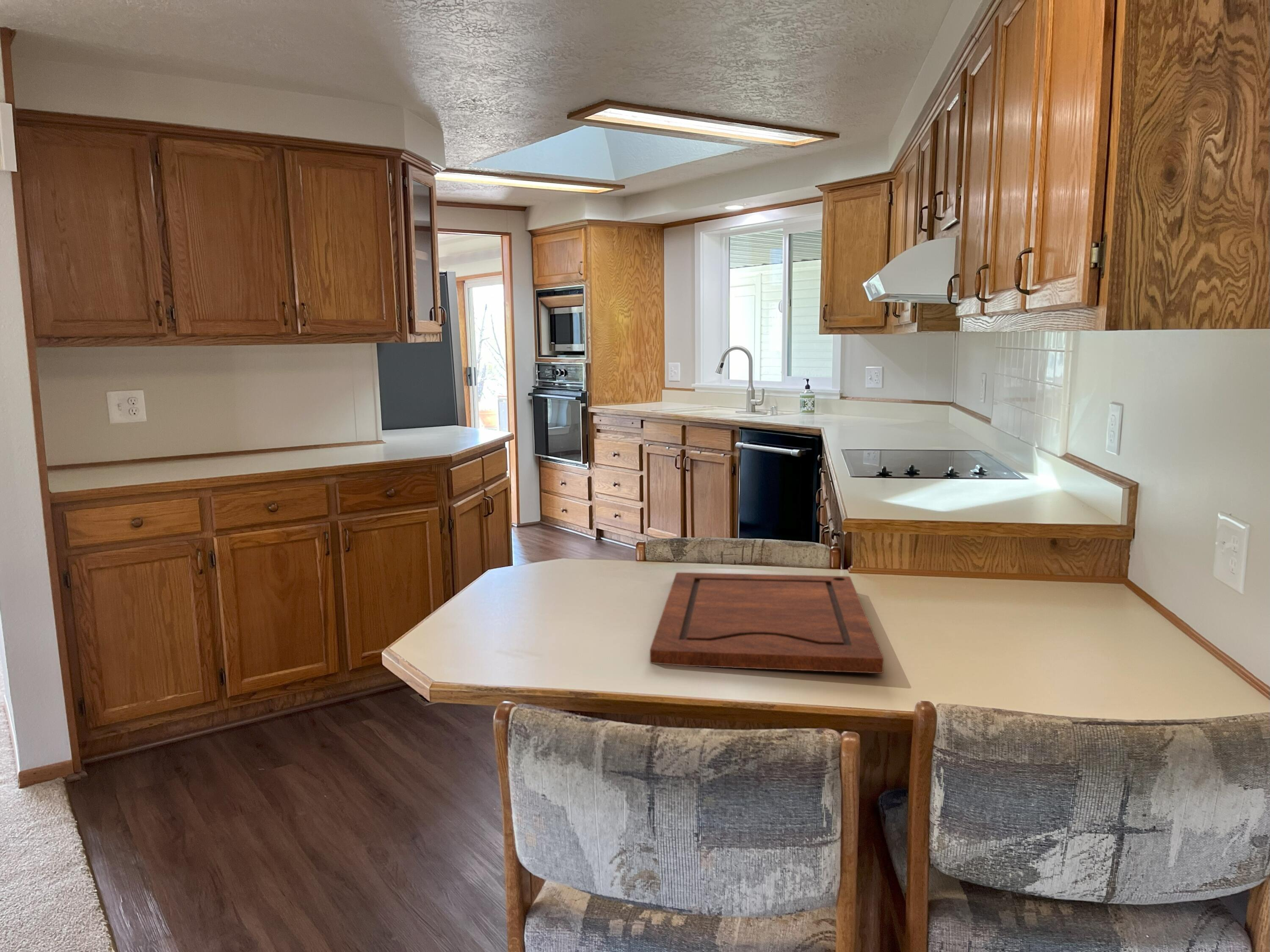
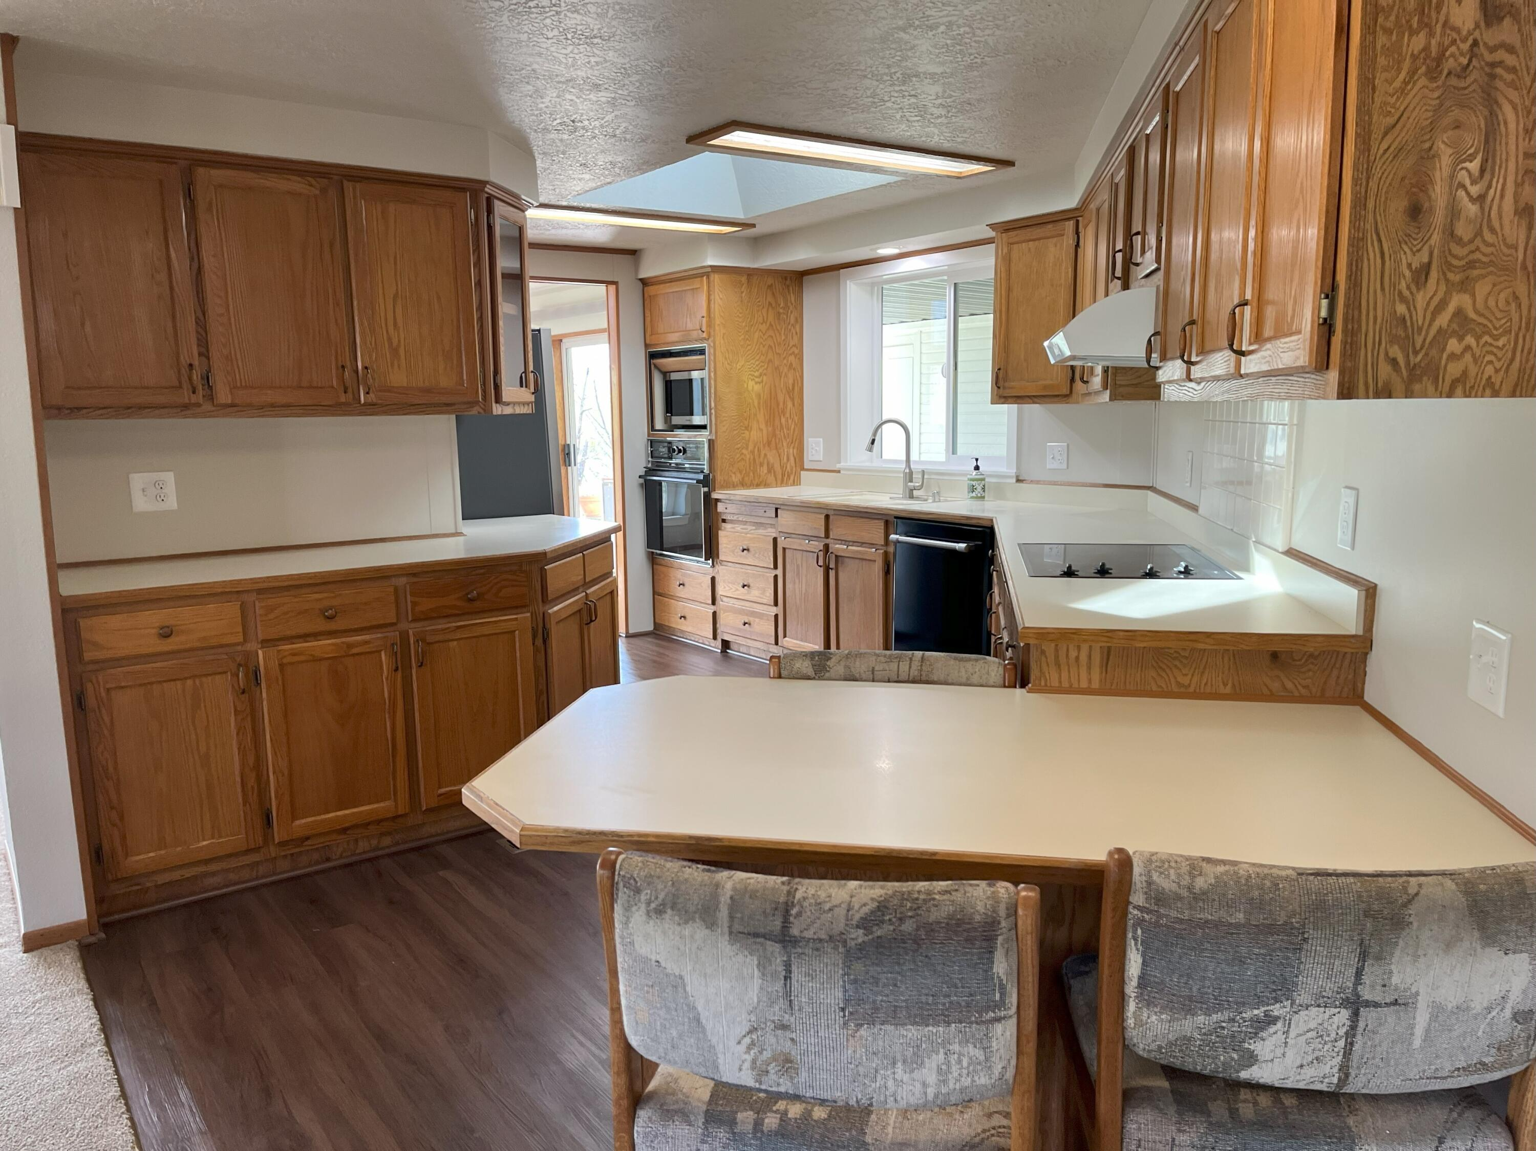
- cutting board [649,572,884,674]
